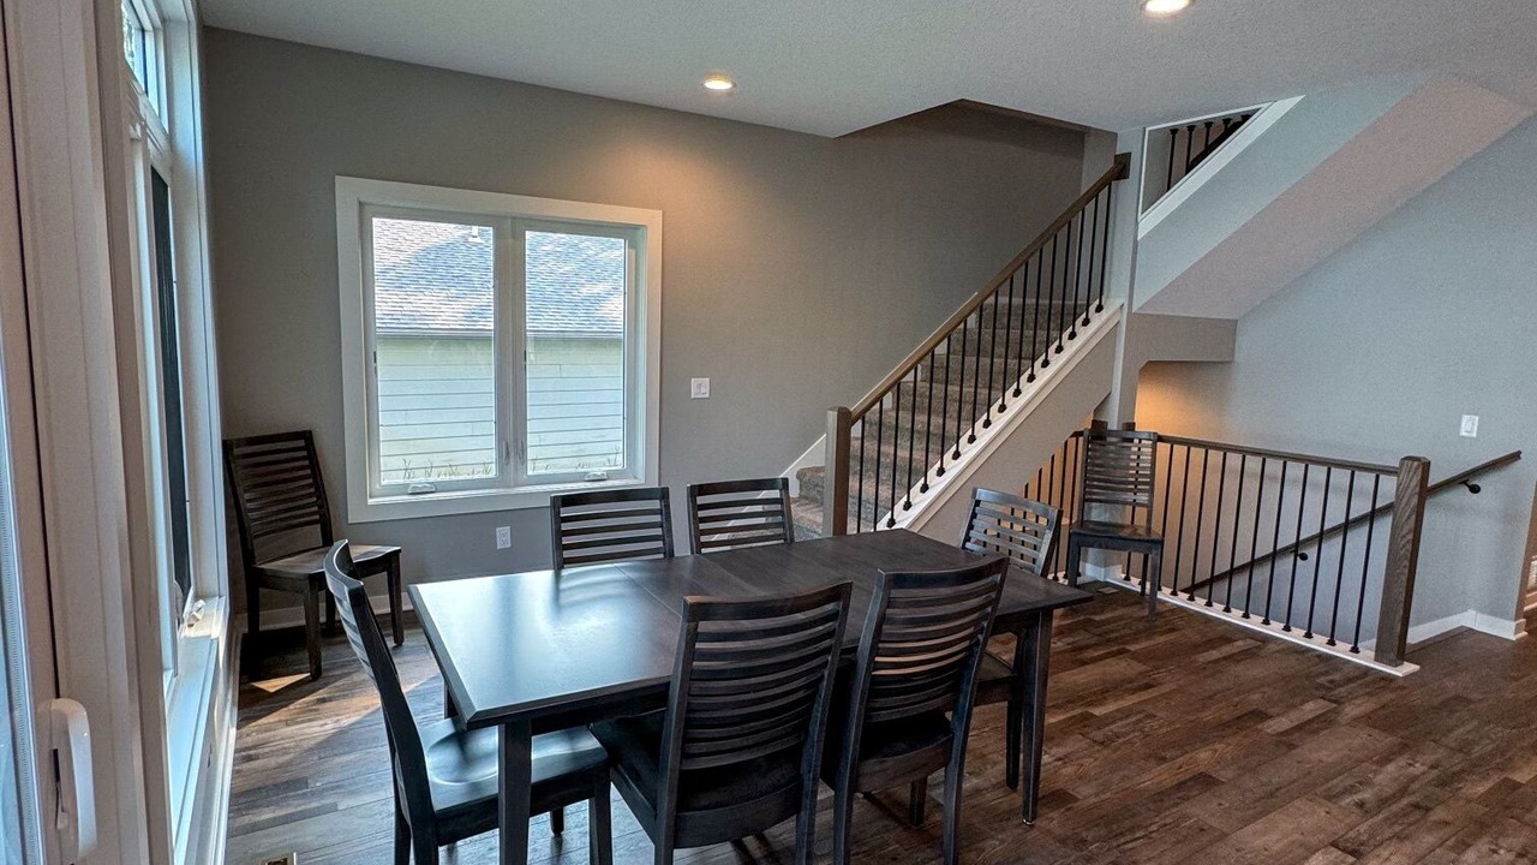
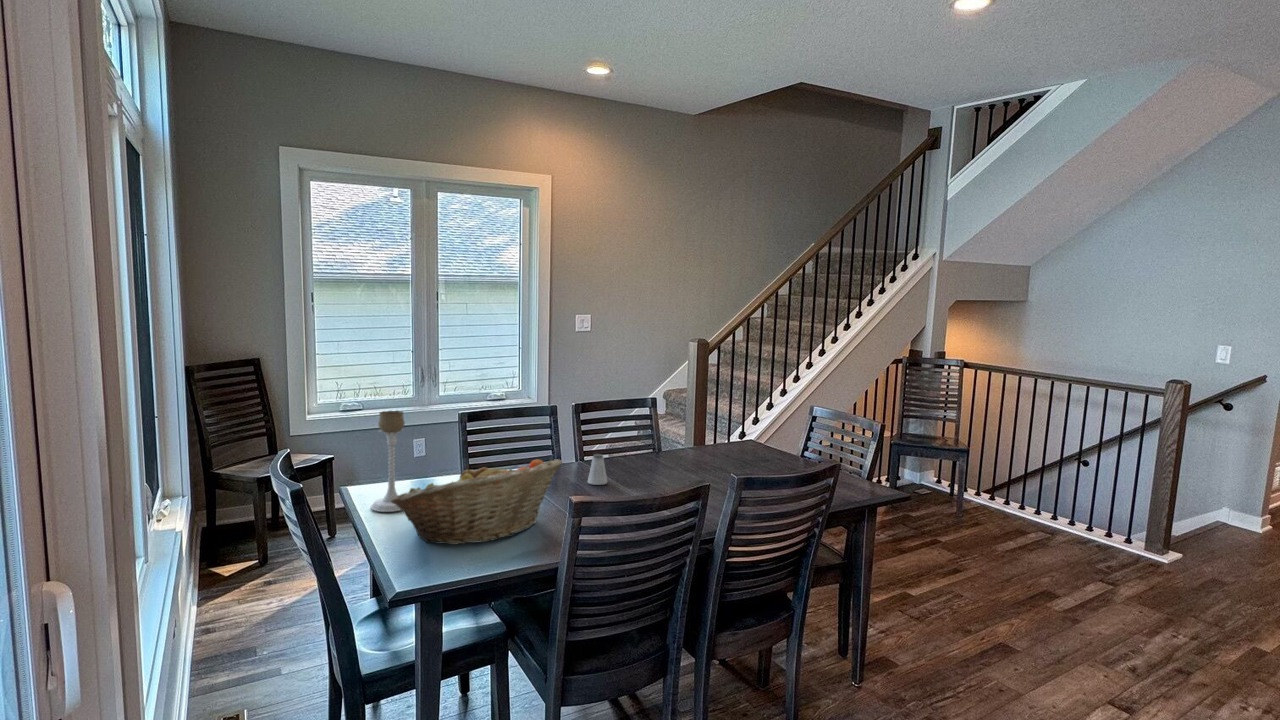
+ candle holder [369,410,406,513]
+ saltshaker [586,453,608,486]
+ fruit basket [391,458,563,546]
